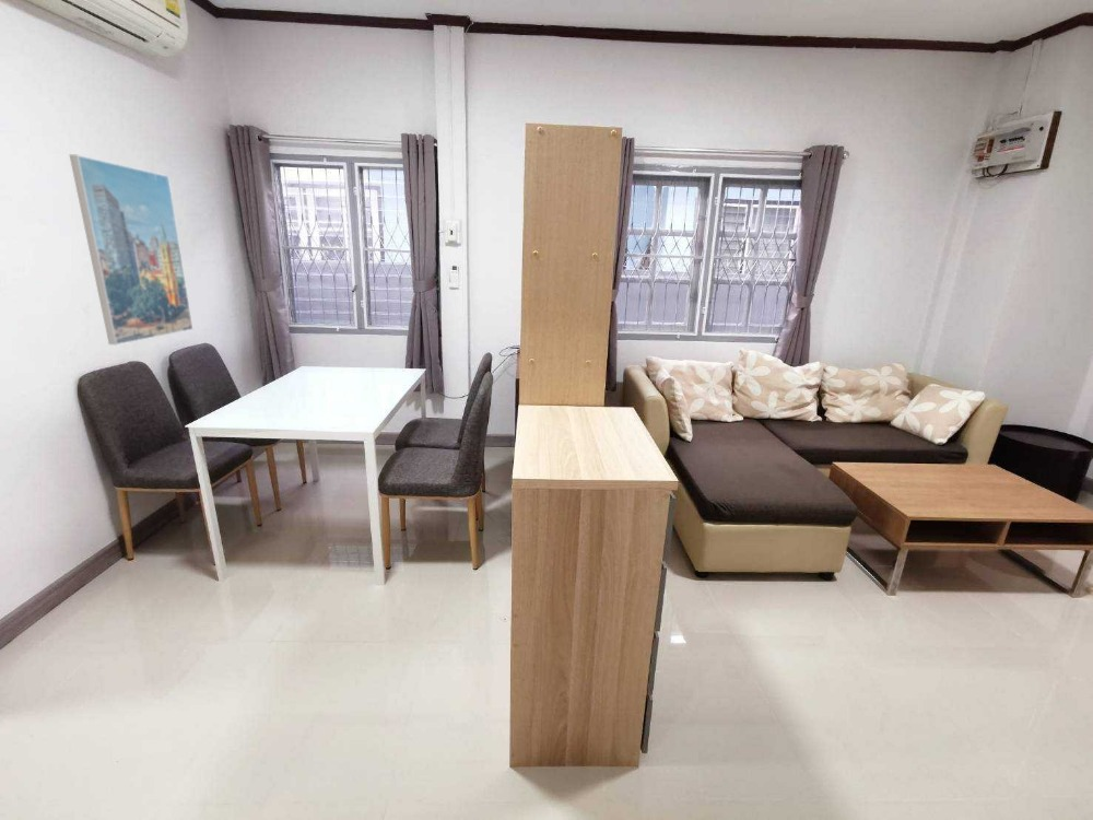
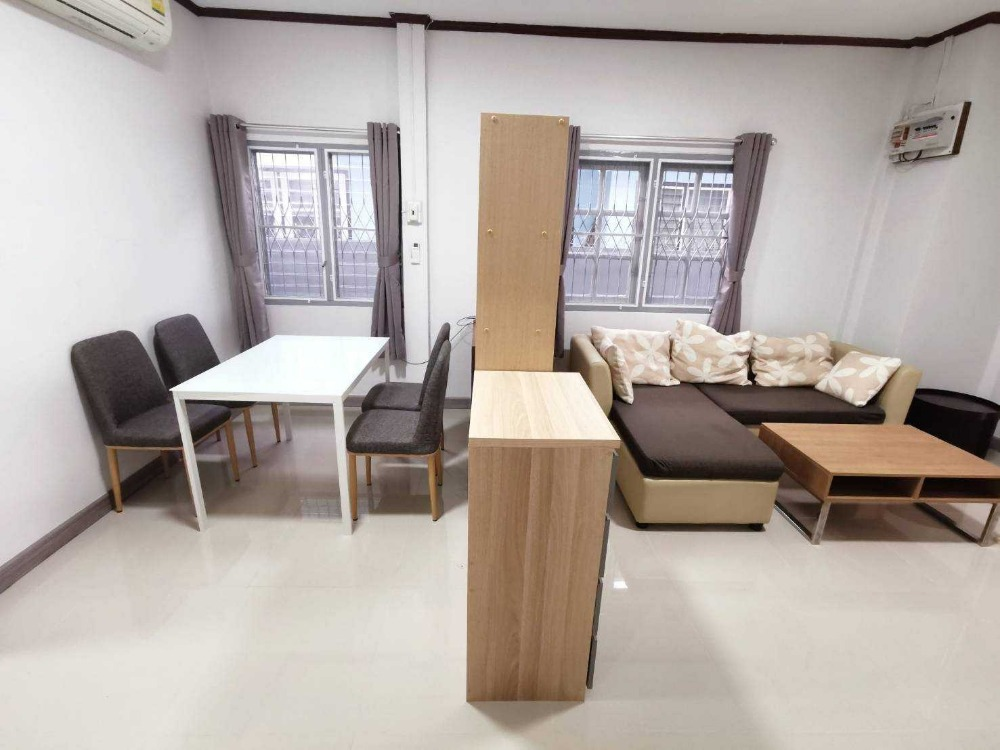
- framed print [69,153,195,345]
